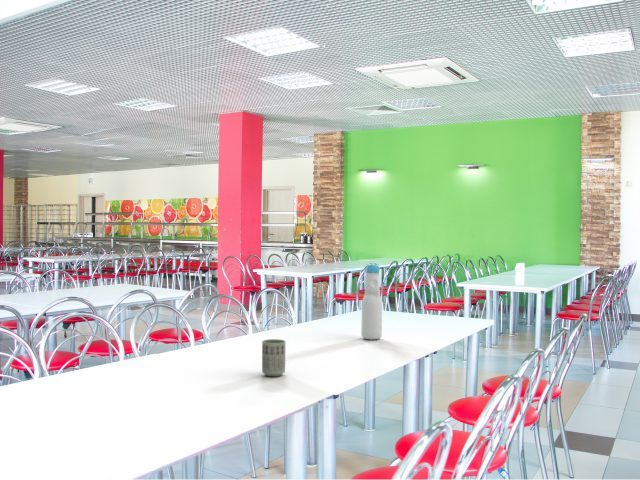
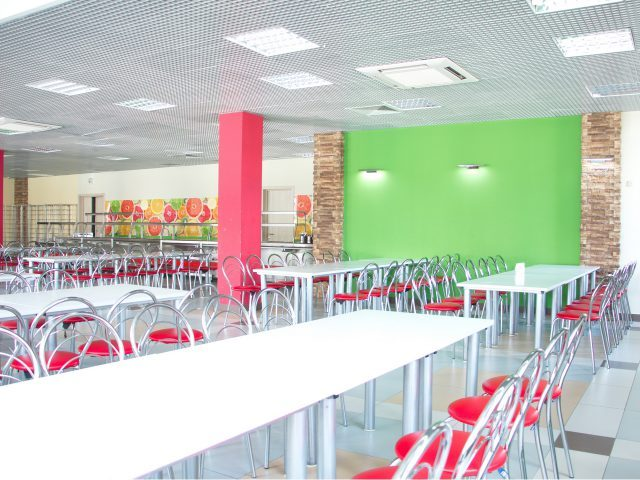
- bottle [360,262,383,341]
- cup [261,338,287,377]
